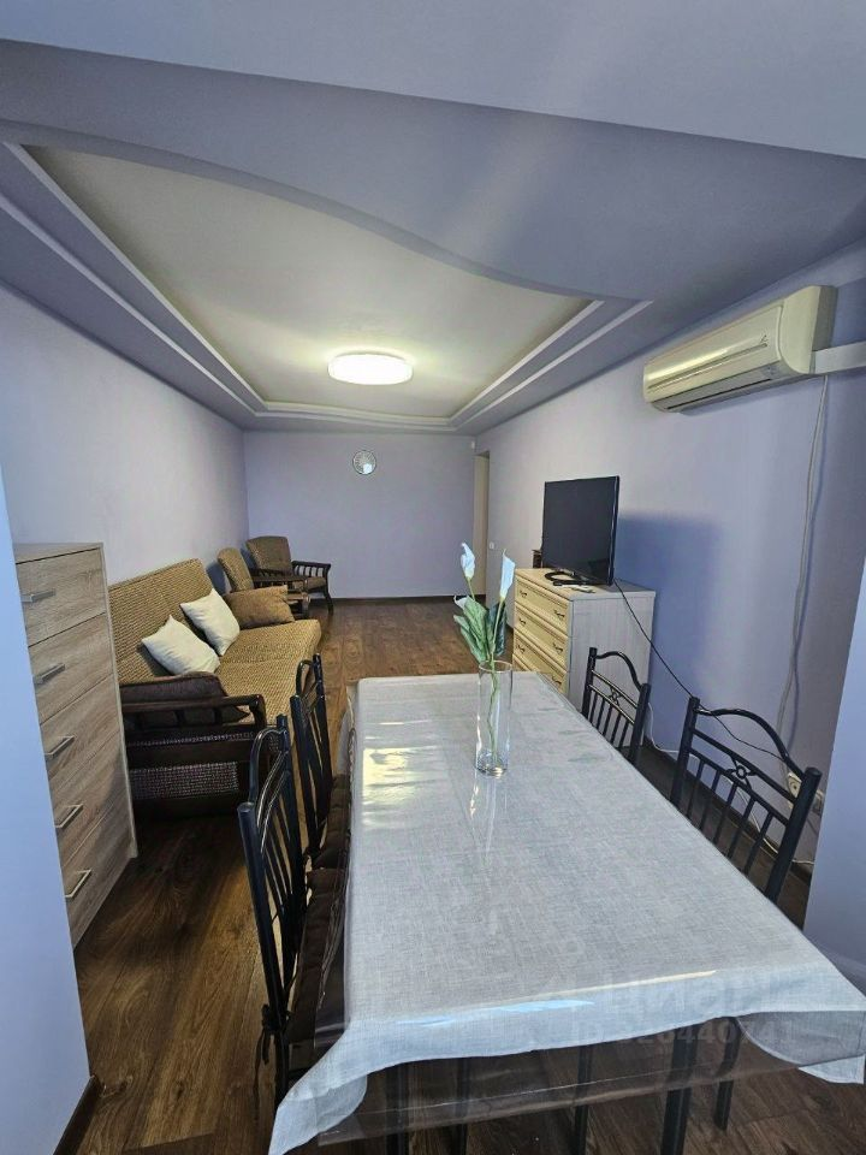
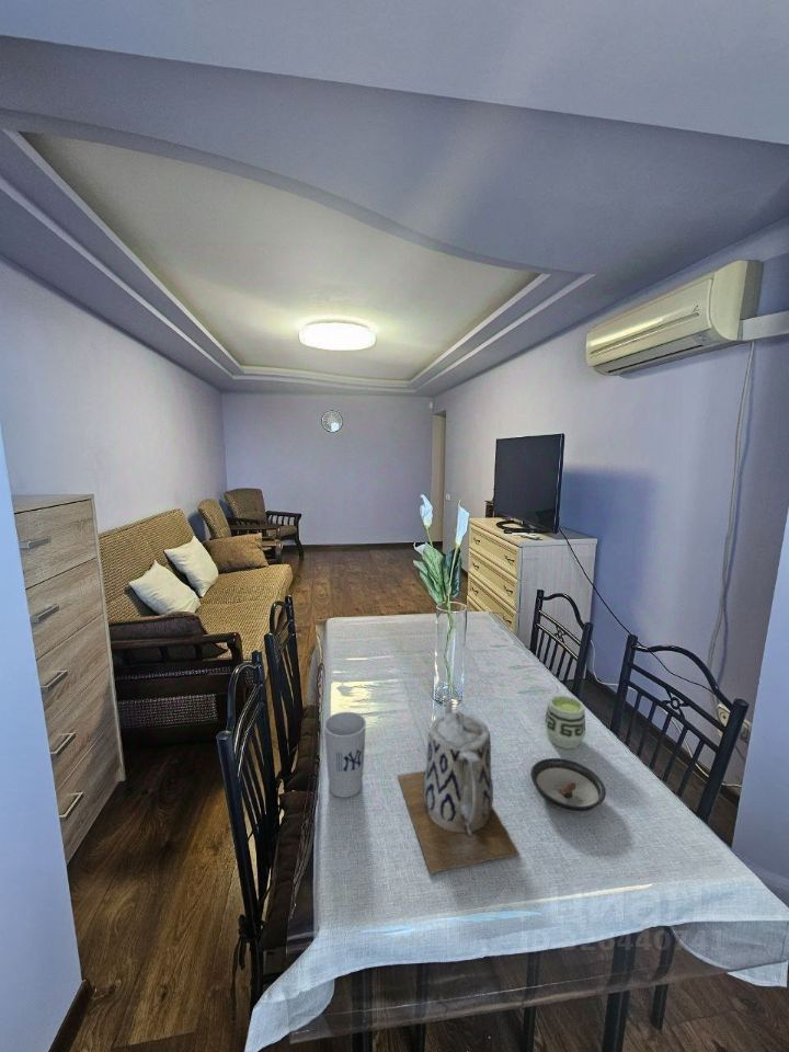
+ saucer [529,757,607,813]
+ cup [544,694,586,750]
+ cup [323,711,367,799]
+ teapot [397,700,521,874]
